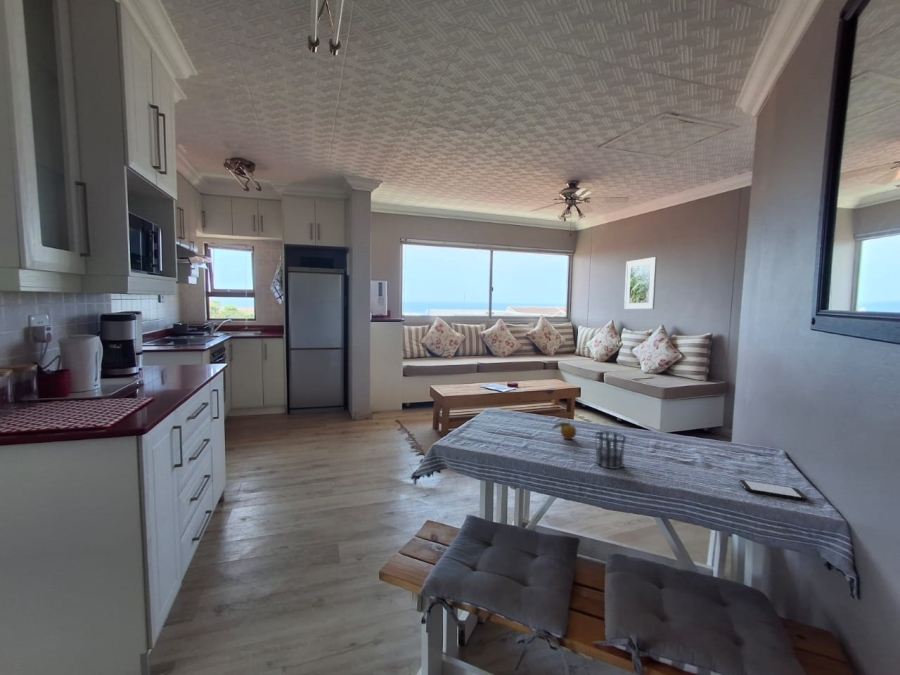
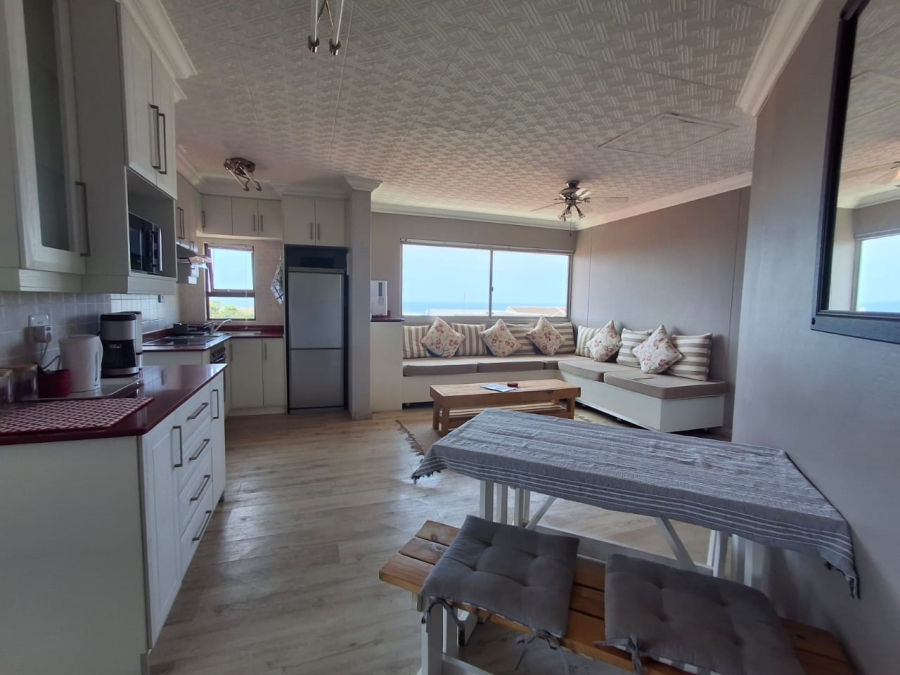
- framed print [623,256,658,310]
- fruit [550,418,577,441]
- cup [595,430,627,470]
- smartphone [738,479,809,501]
